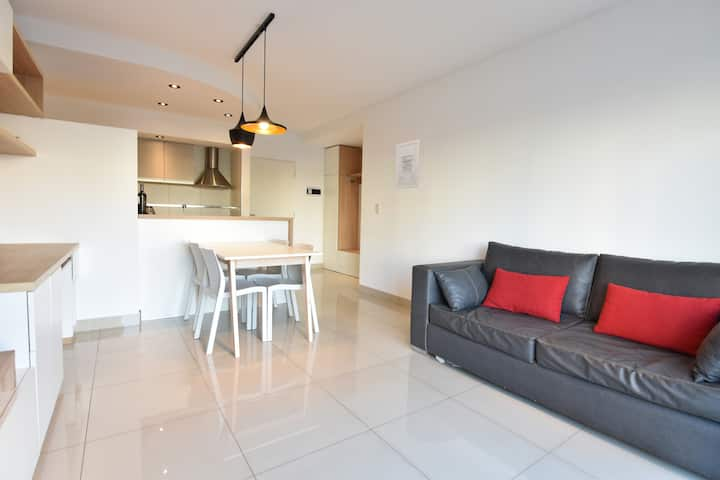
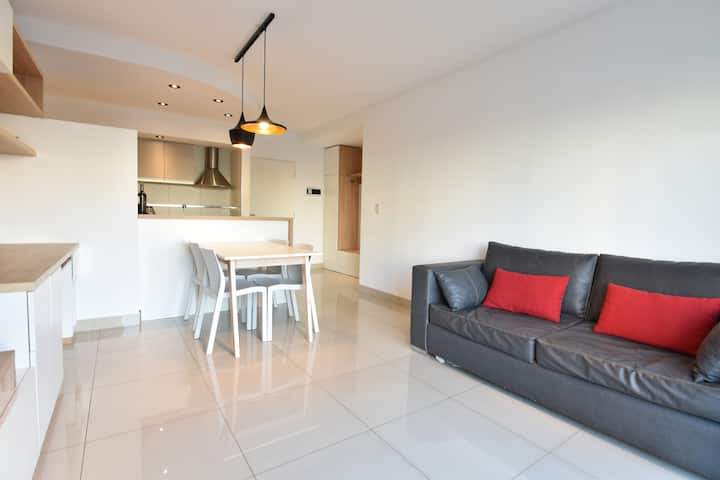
- wall art [394,138,421,190]
